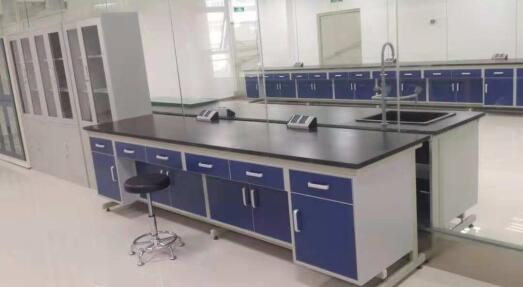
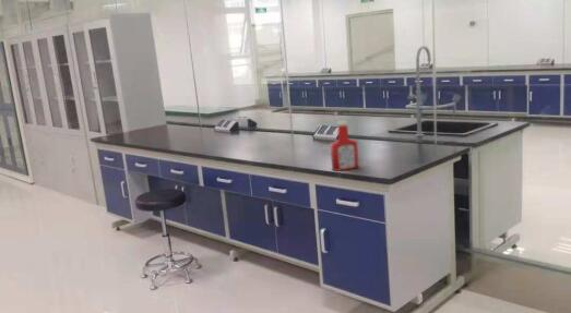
+ soap bottle [330,120,360,172]
